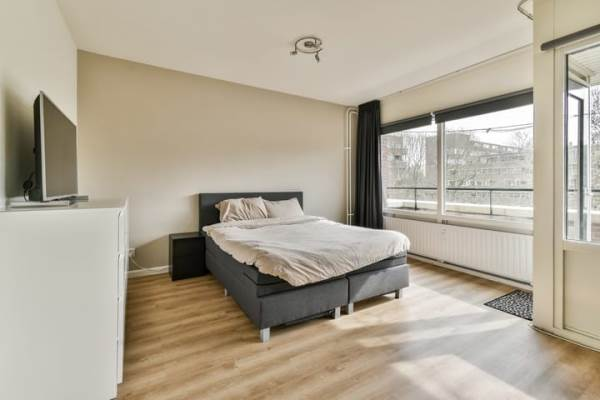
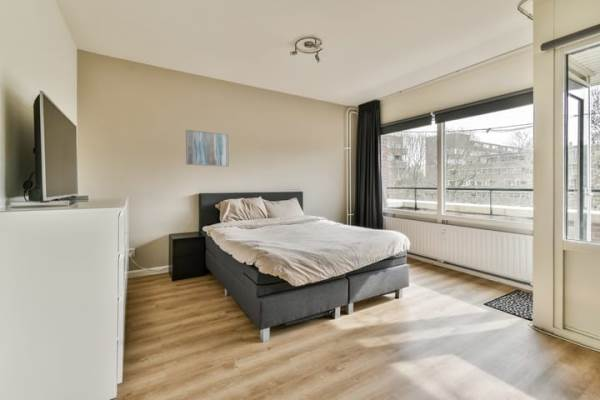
+ wall art [185,129,230,168]
